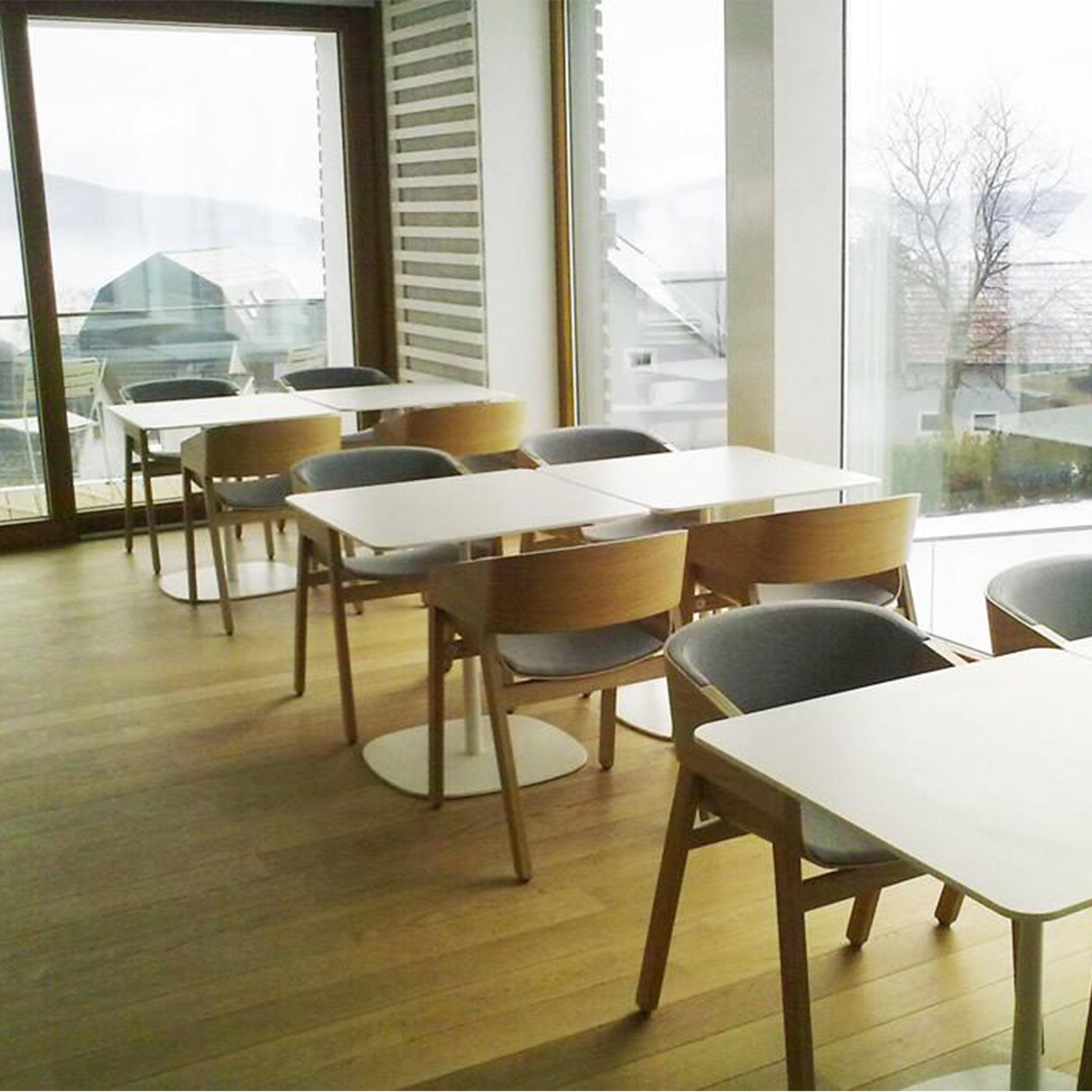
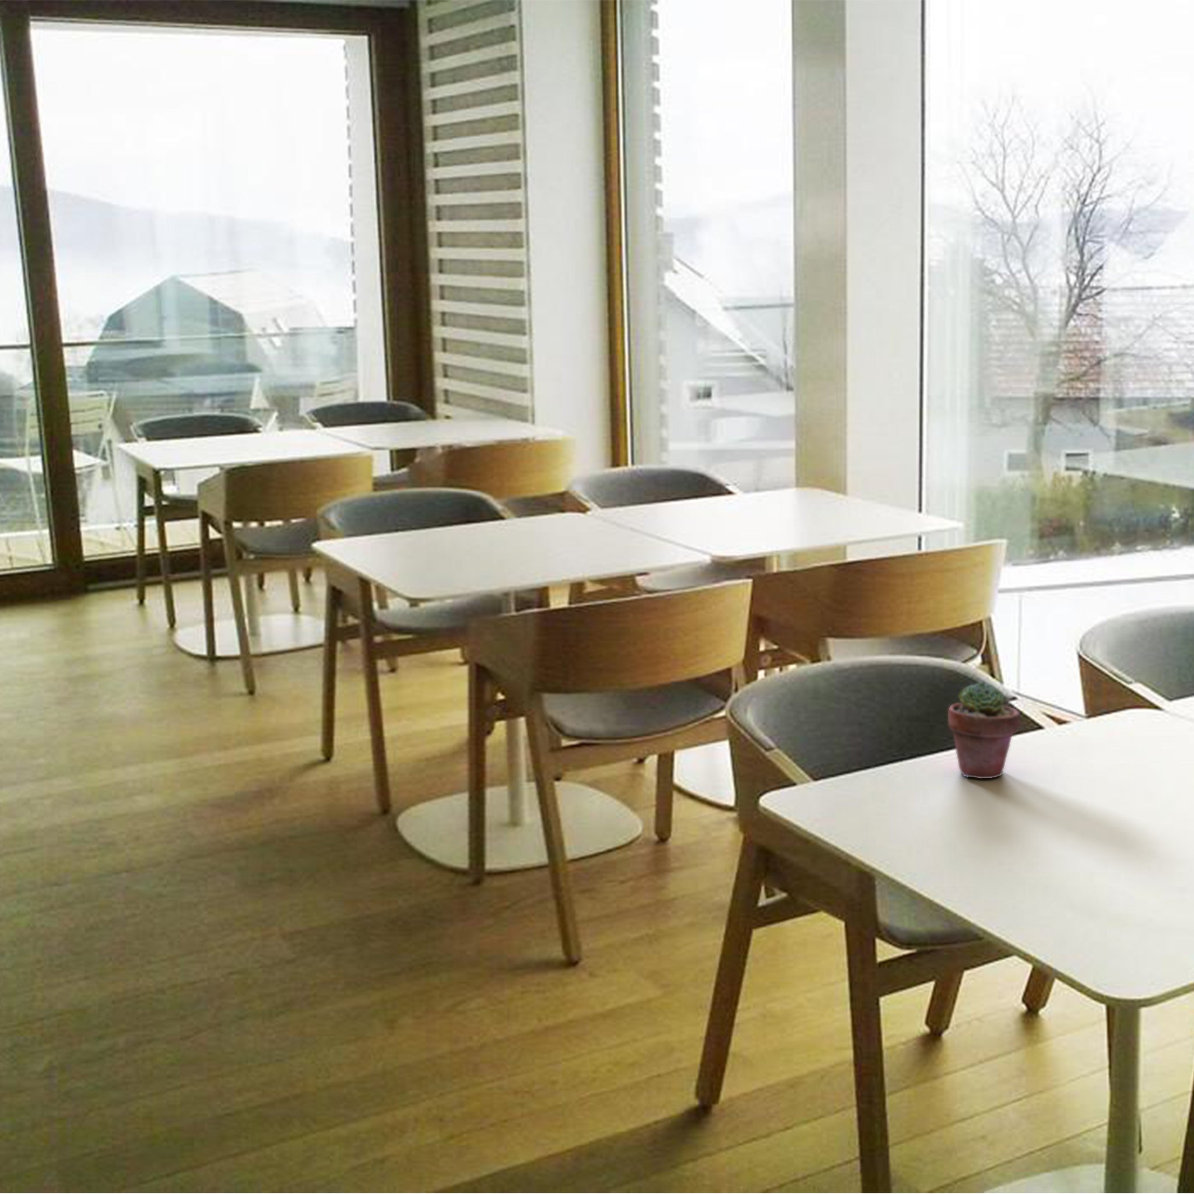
+ potted succulent [947,681,1021,779]
